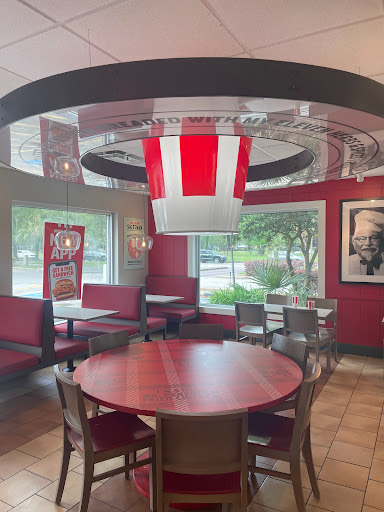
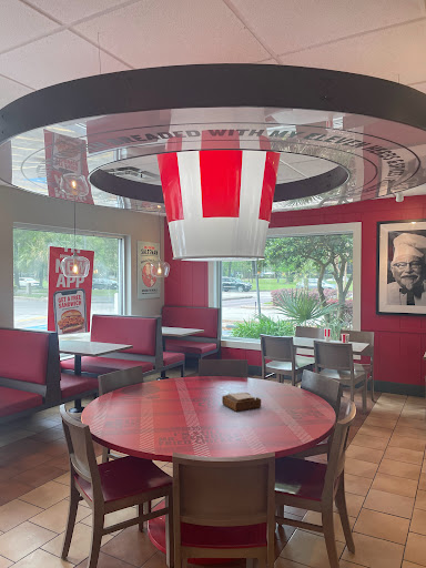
+ napkin holder [221,392,262,413]
